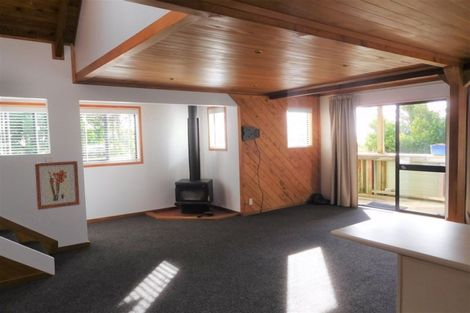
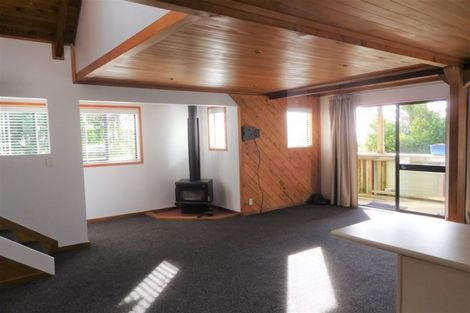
- wall art [34,160,81,211]
